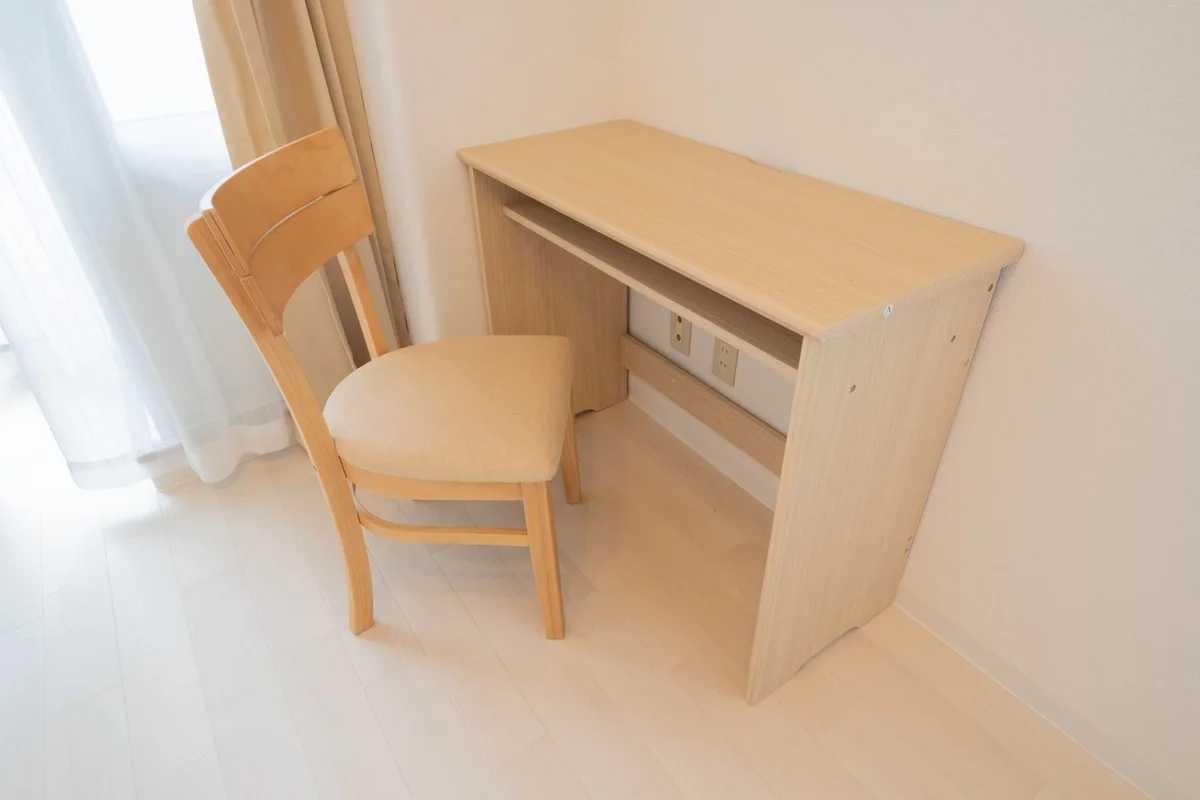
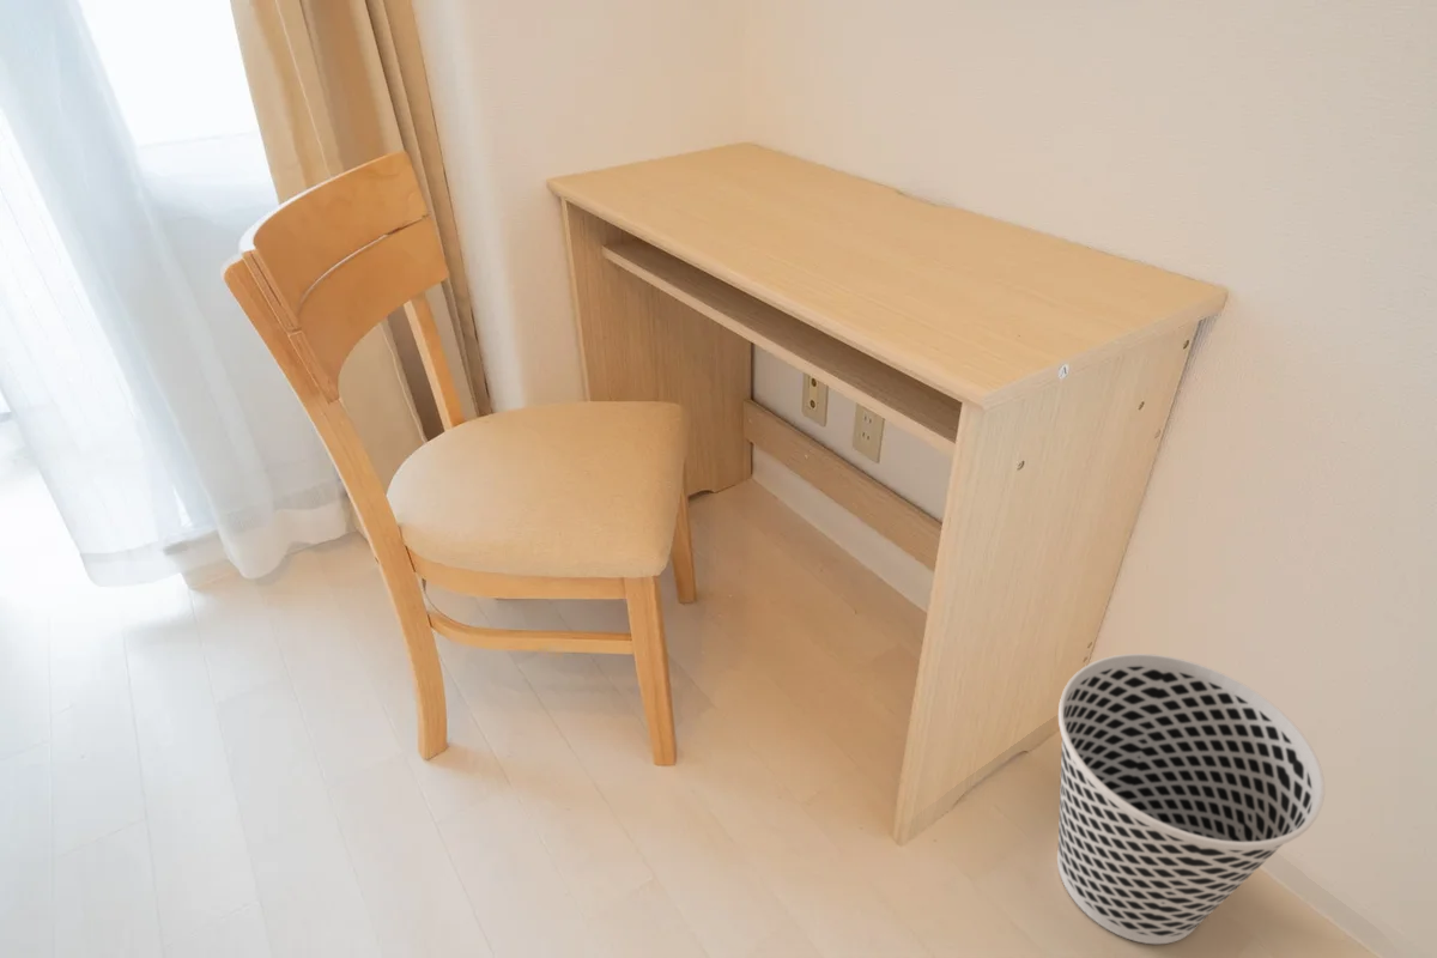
+ wastebasket [1056,653,1326,945]
